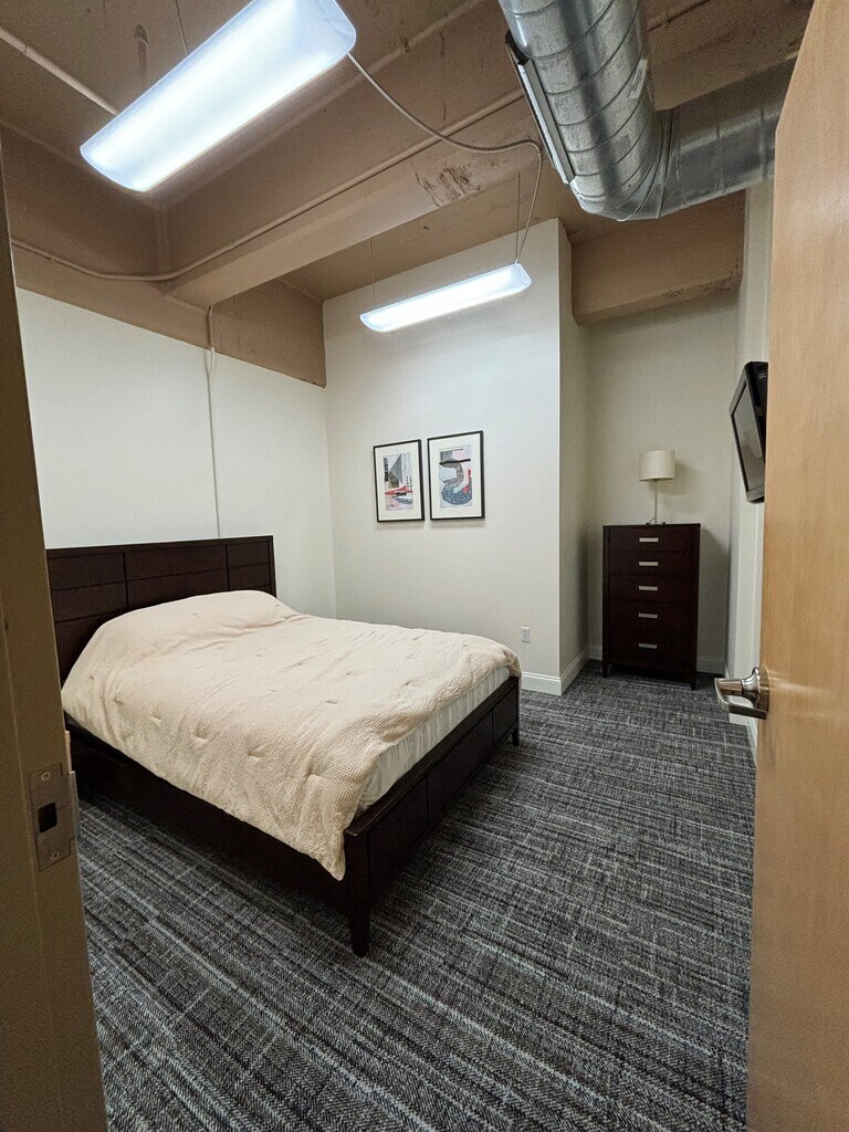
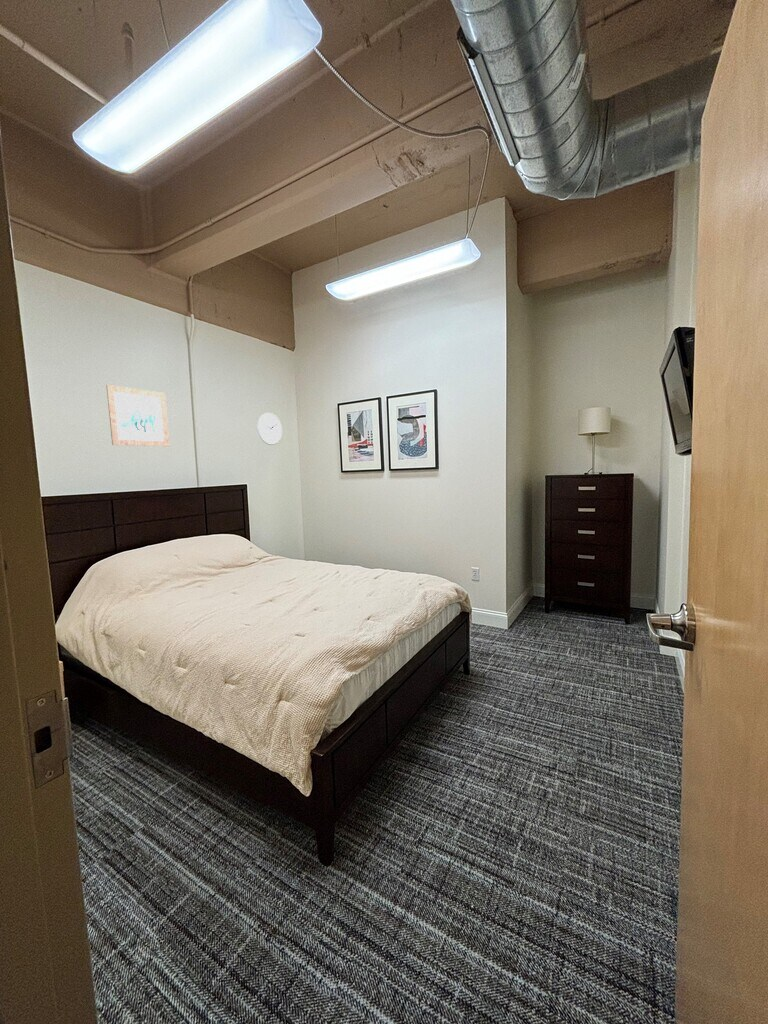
+ wall clock [257,412,283,446]
+ wall art [106,384,171,448]
